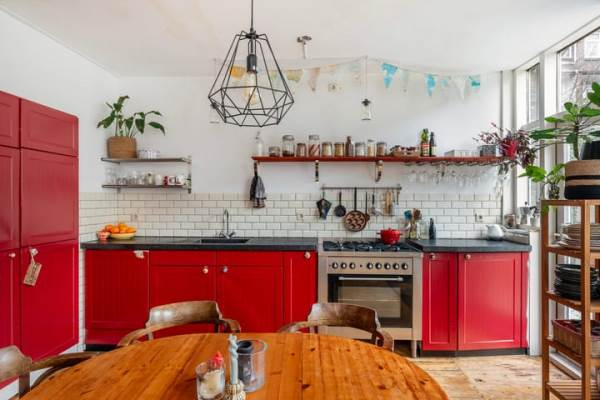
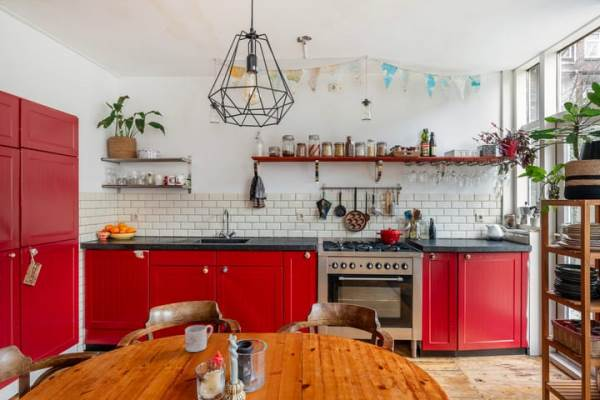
+ mug [184,324,214,353]
